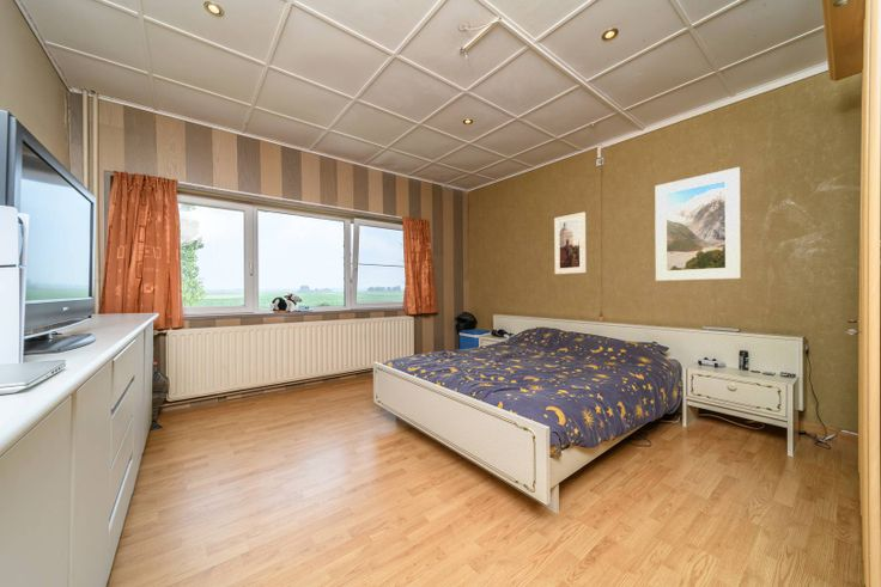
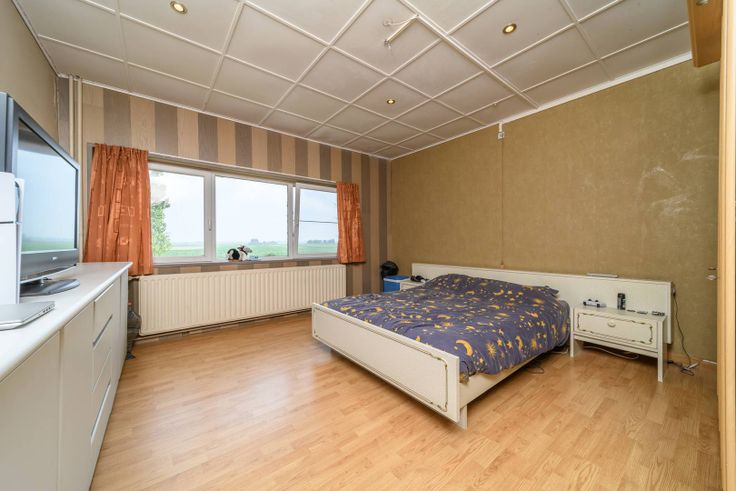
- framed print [553,212,587,275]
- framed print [654,166,742,282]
